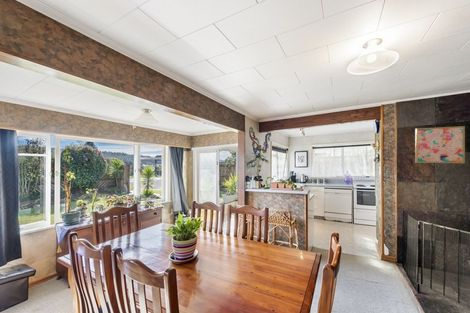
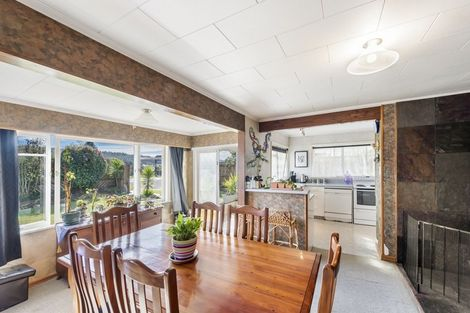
- wall art [414,125,466,164]
